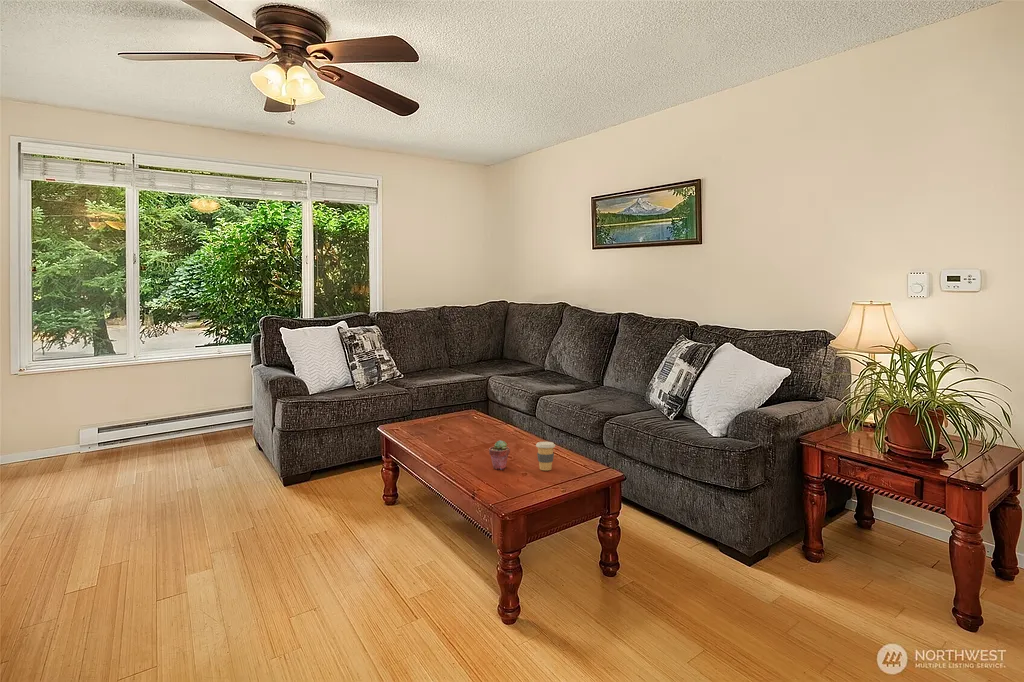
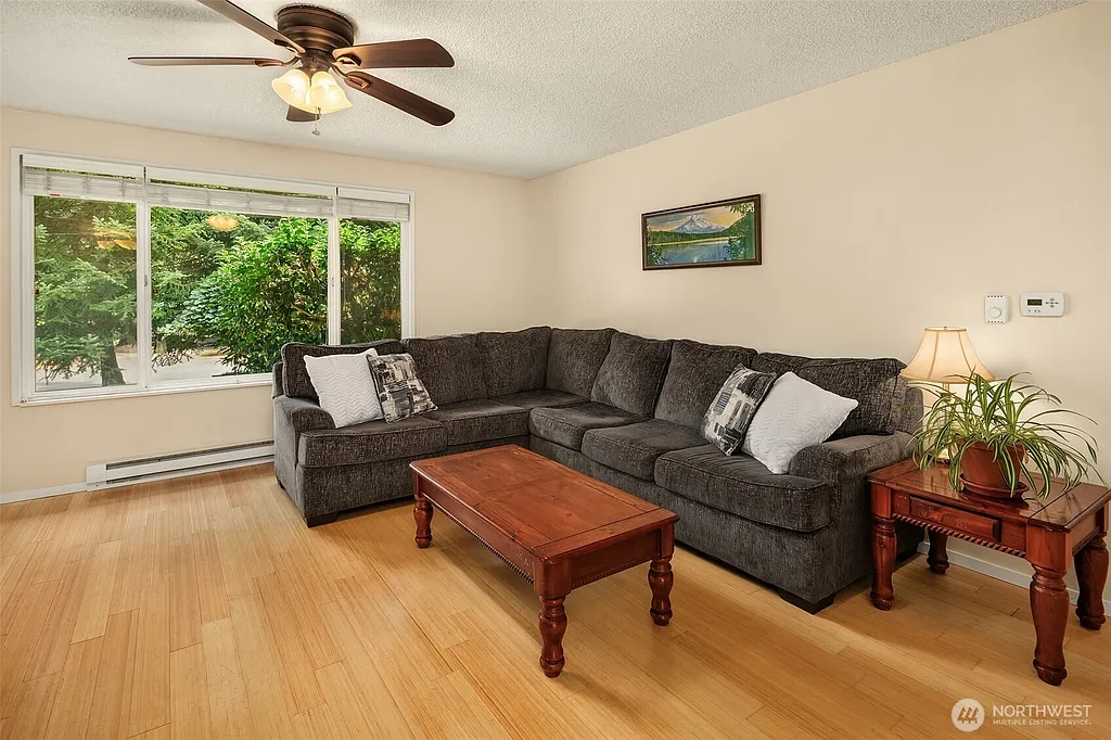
- potted succulent [488,439,511,470]
- coffee cup [535,441,556,471]
